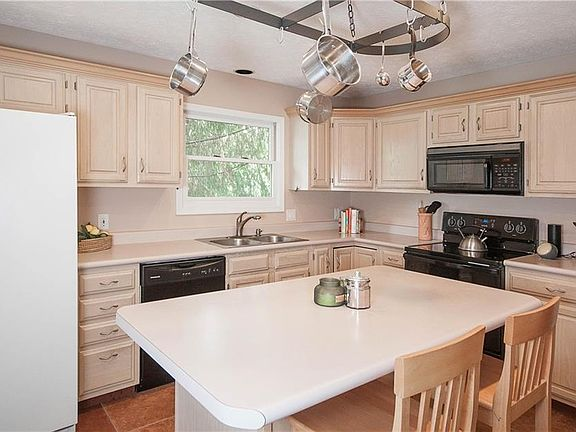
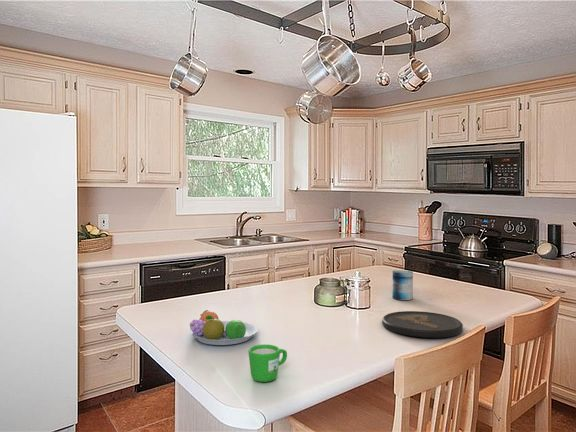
+ mug [248,343,288,383]
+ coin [381,310,464,339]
+ beverage can [391,269,414,301]
+ fruit bowl [189,309,259,346]
